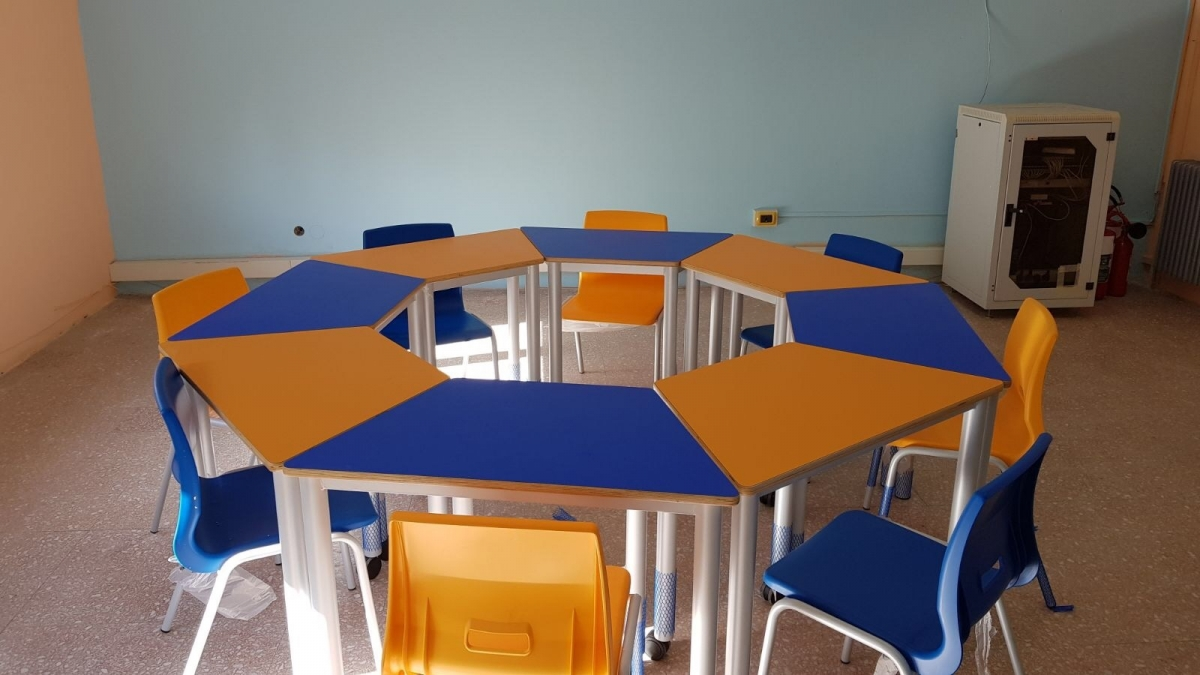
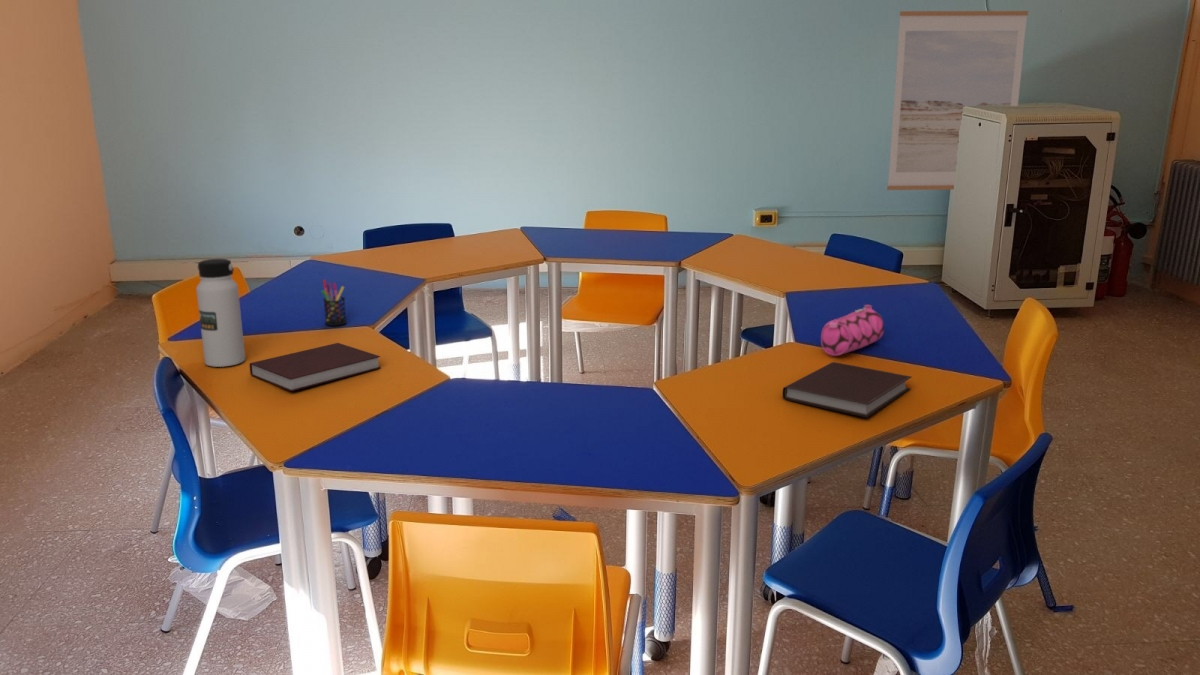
+ water bottle [195,258,246,368]
+ pencil case [820,304,885,357]
+ pen holder [320,279,348,327]
+ notebook [782,361,912,419]
+ notebook [249,342,382,392]
+ wall art [886,10,1029,191]
